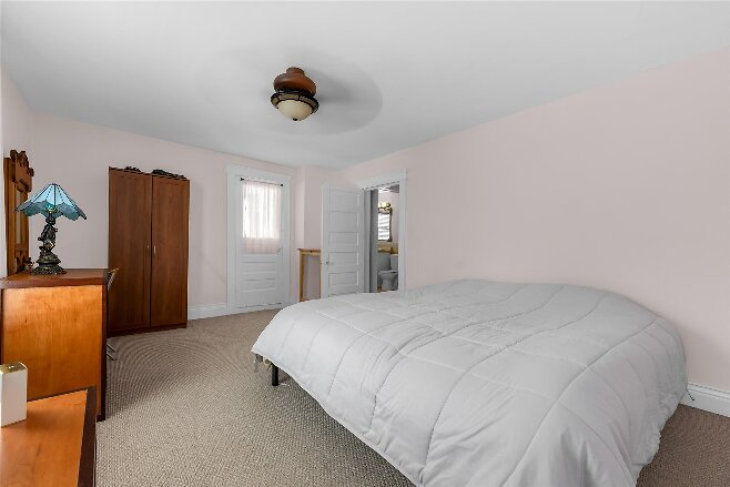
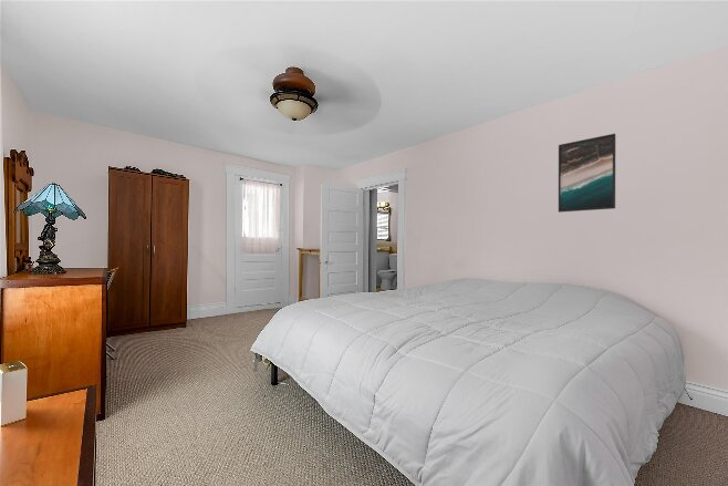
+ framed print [558,133,616,214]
